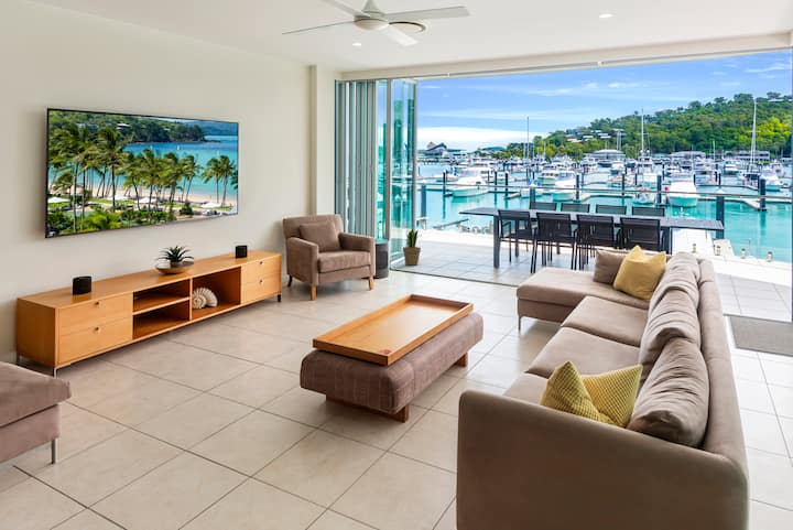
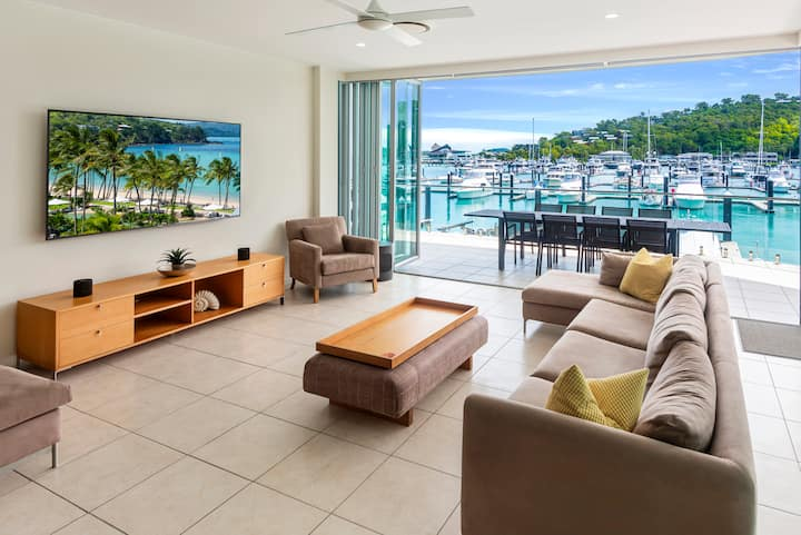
- potted plant [402,228,422,267]
